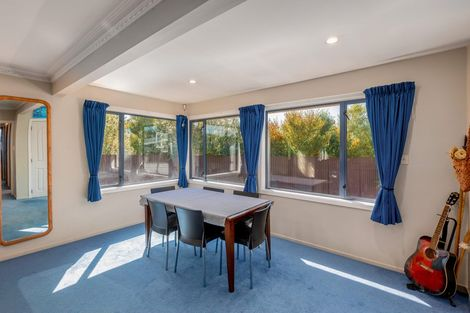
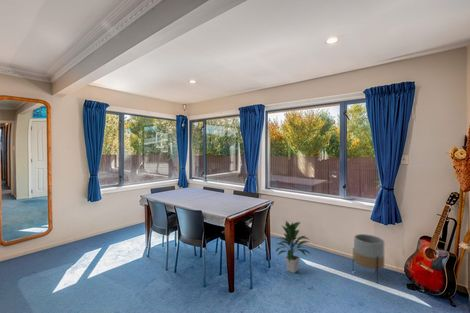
+ planter [352,233,385,285]
+ indoor plant [275,220,313,274]
